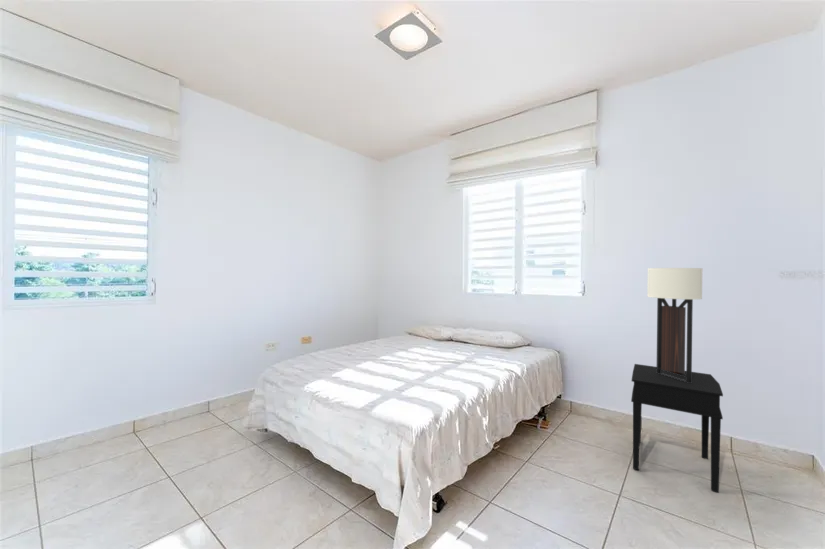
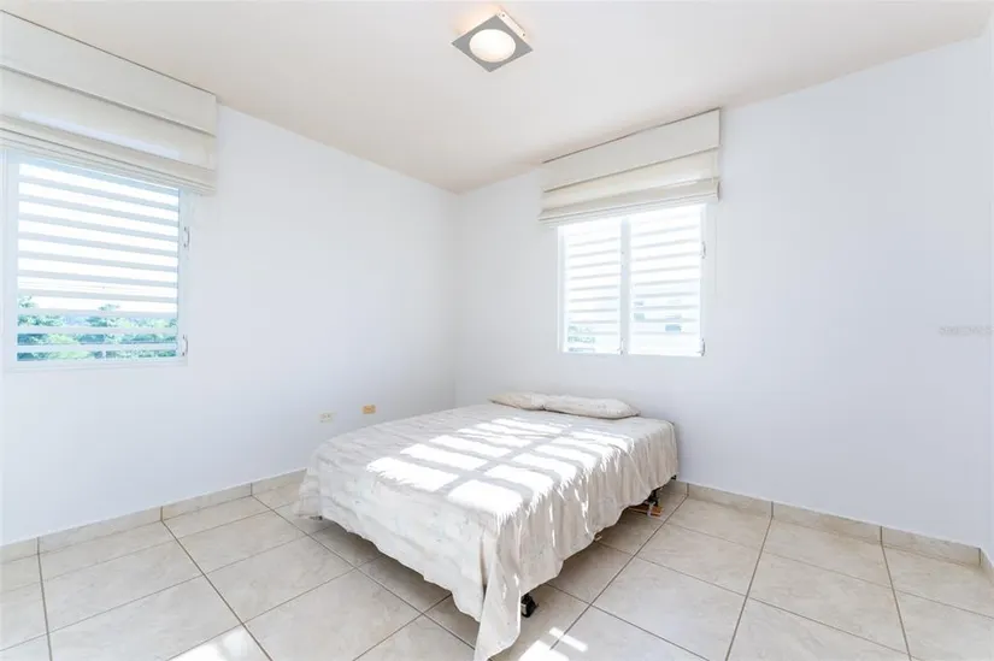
- side table [630,363,724,494]
- wall sconce [646,267,703,383]
